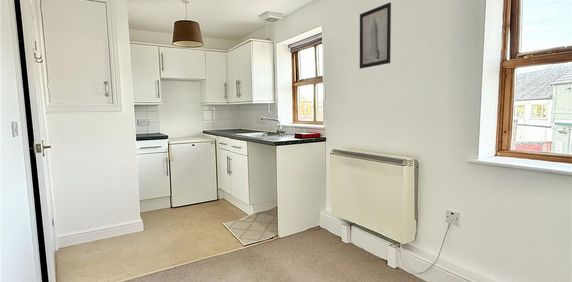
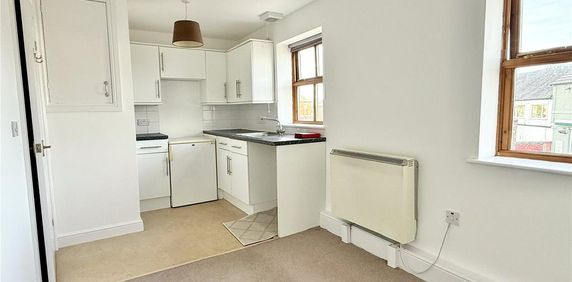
- wall art [359,2,392,70]
